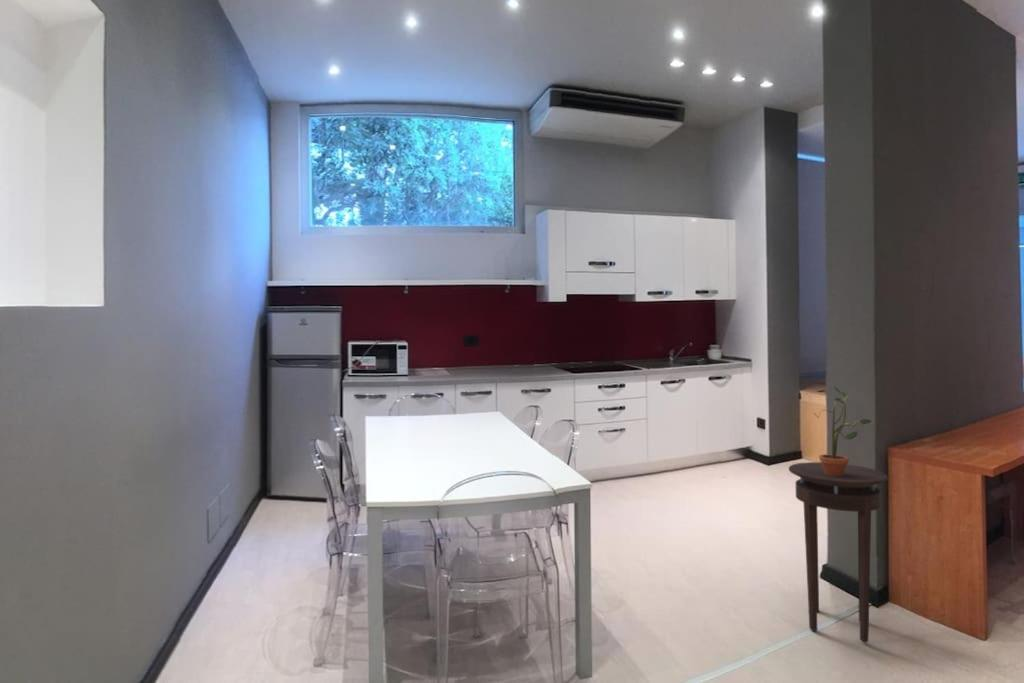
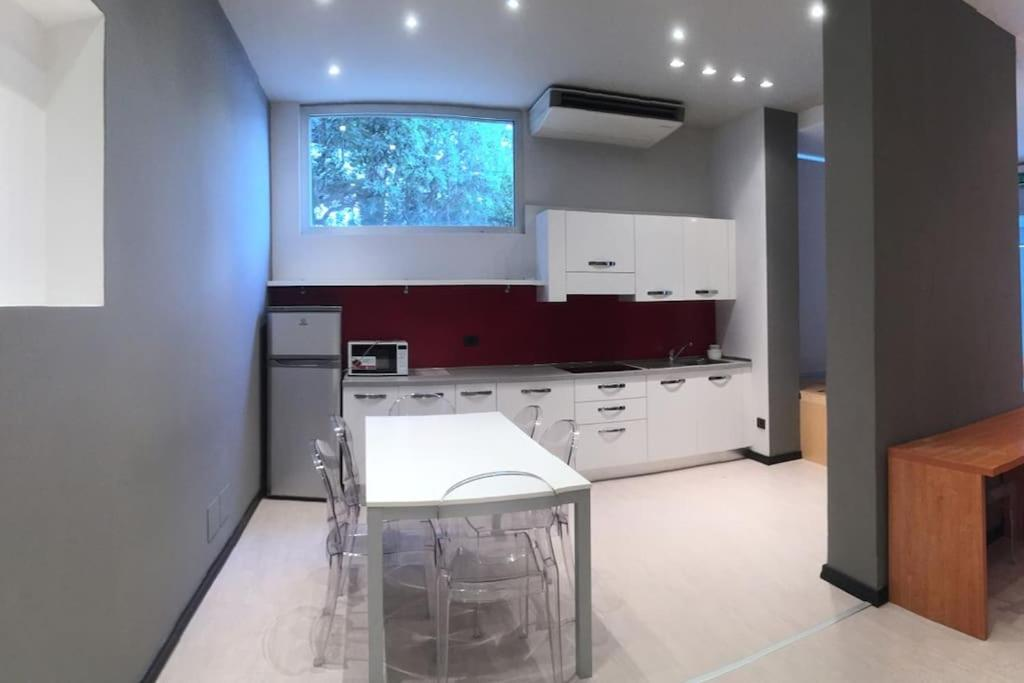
- potted plant [813,385,872,476]
- stool [788,461,889,644]
